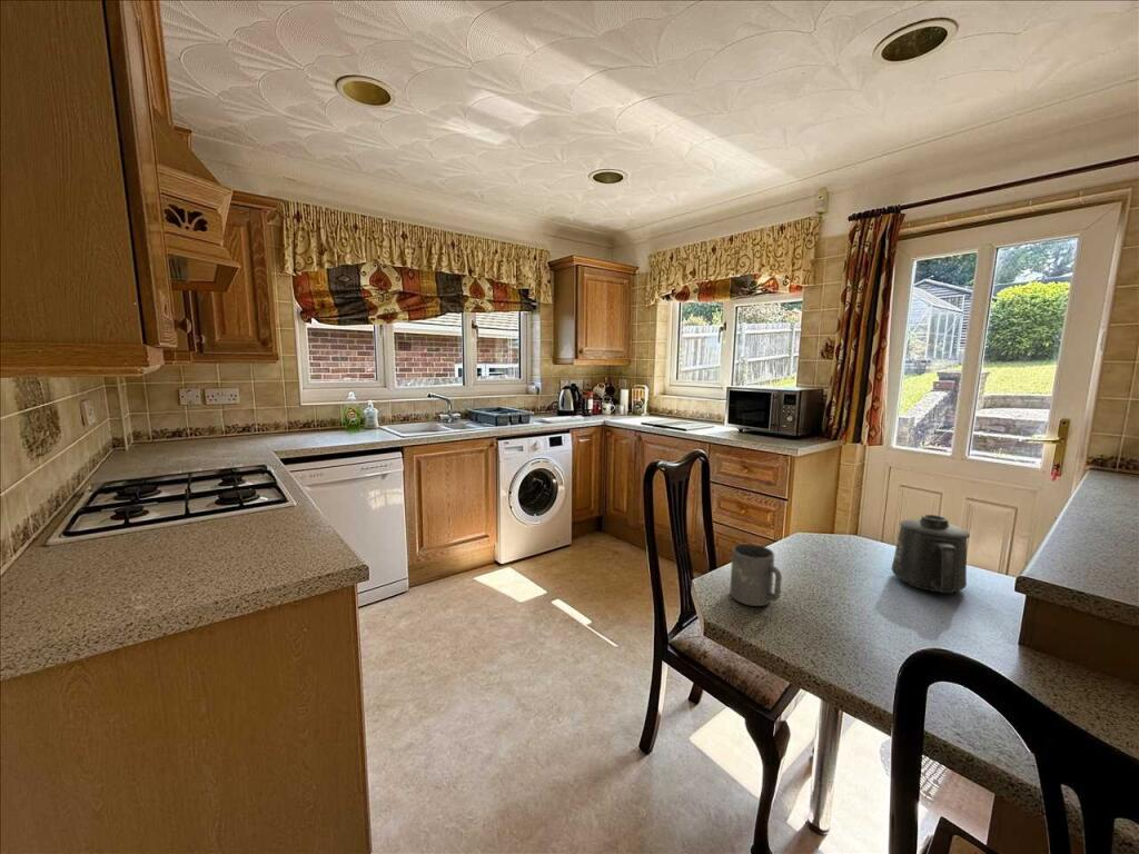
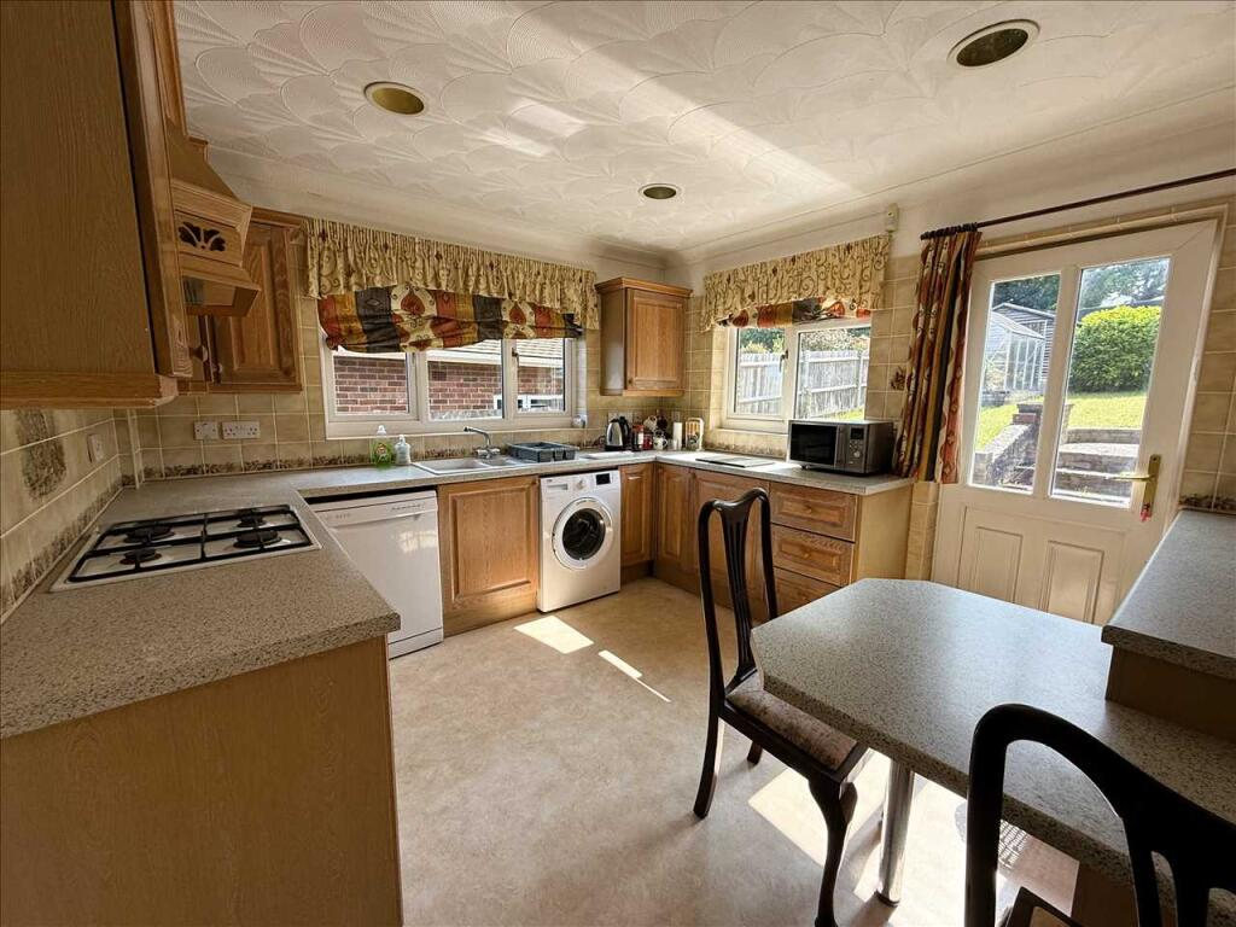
- mug [891,514,971,594]
- mug [729,543,783,607]
